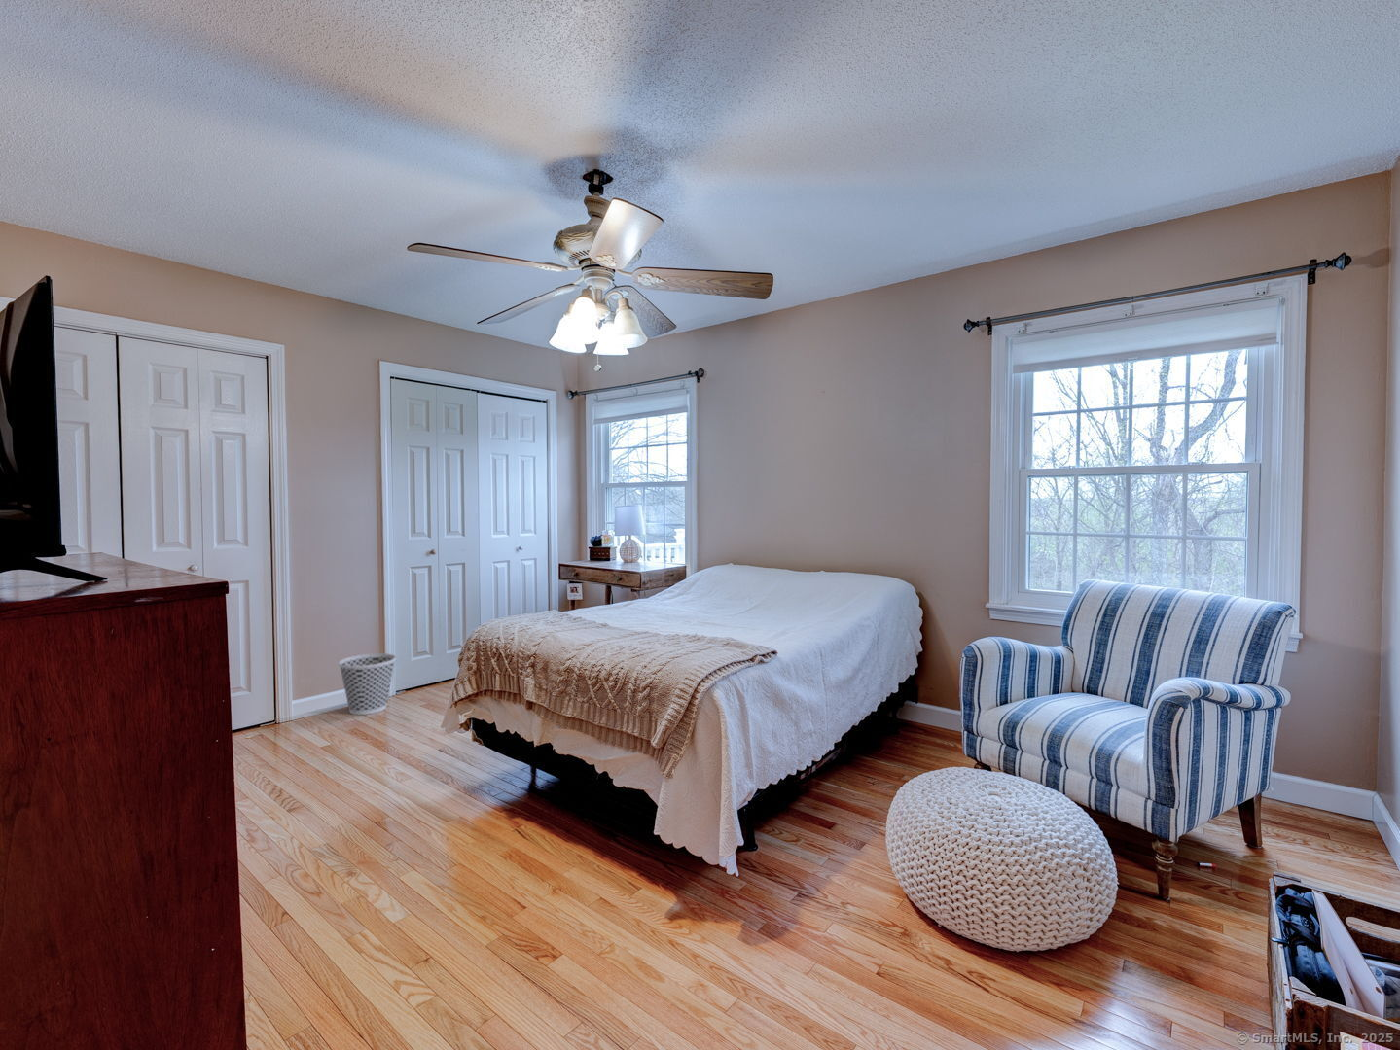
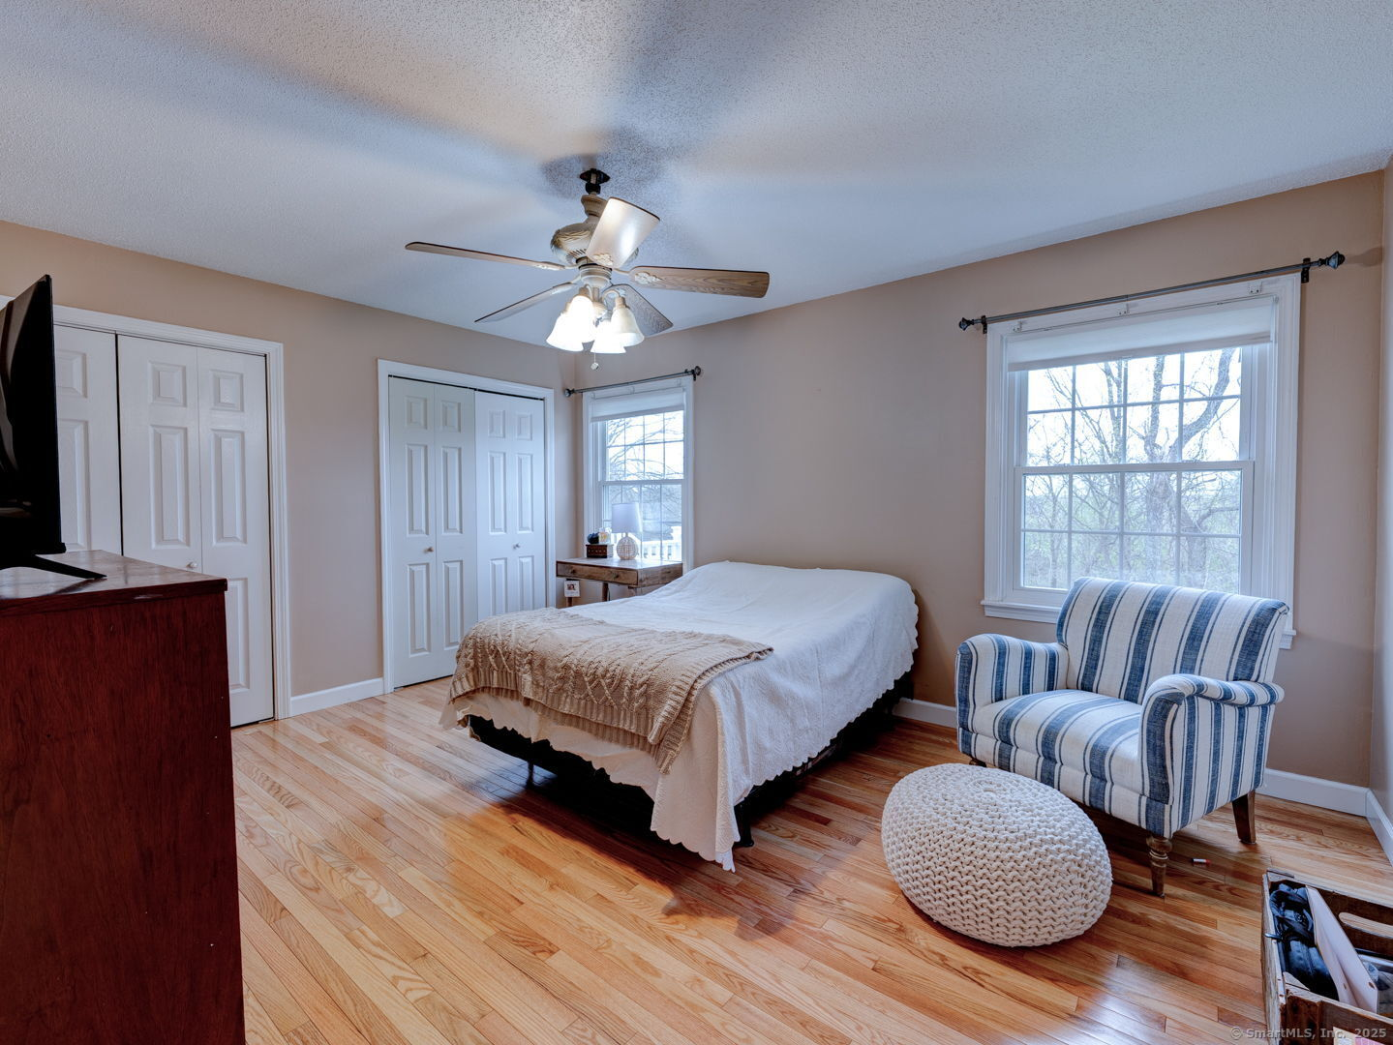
- wastebasket [338,652,397,716]
